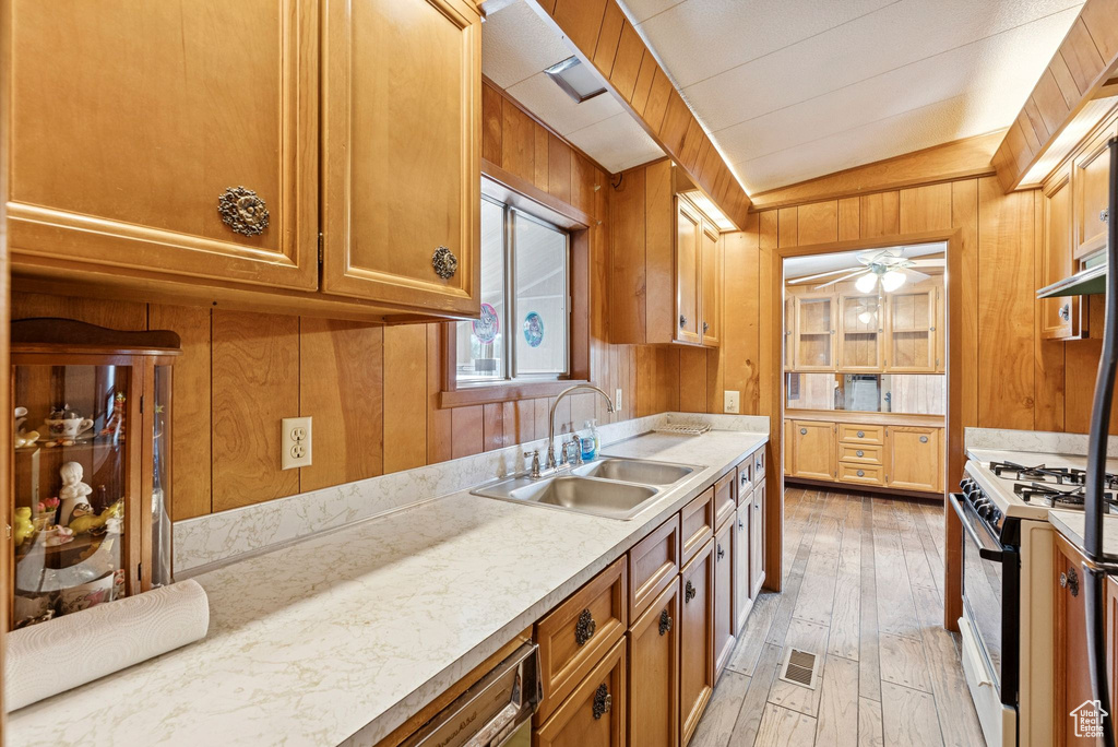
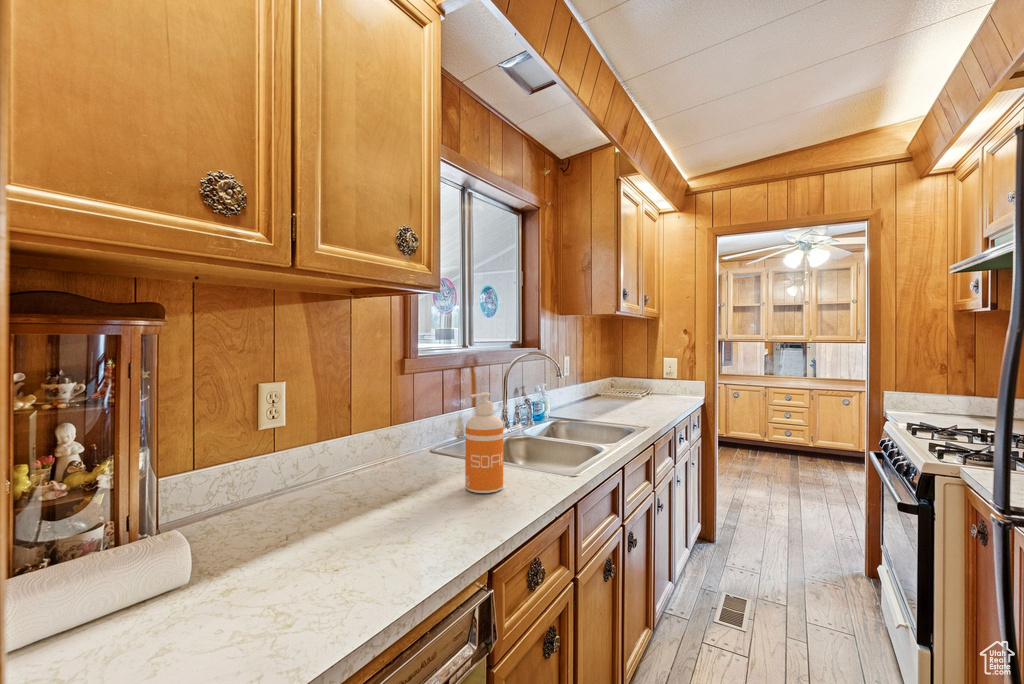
+ soap dispenser [464,392,504,494]
